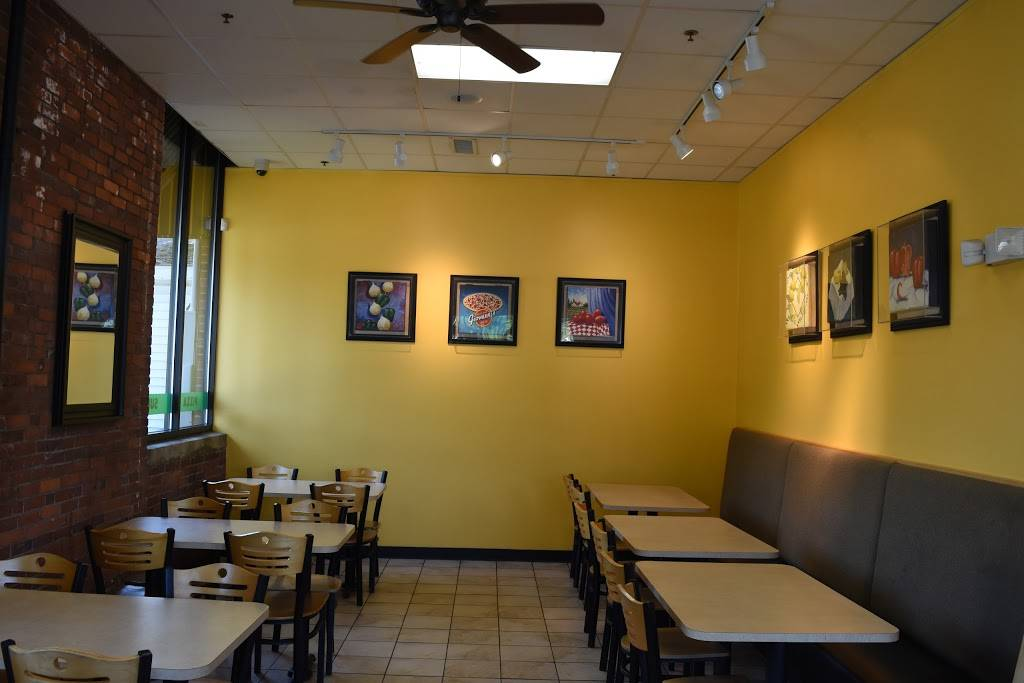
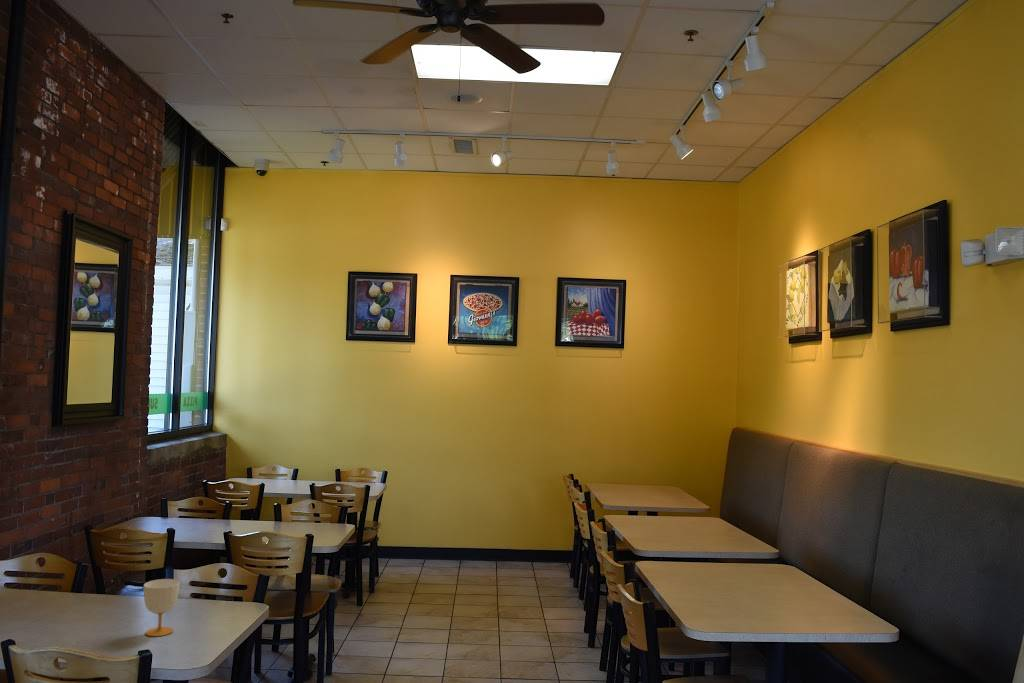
+ cup [143,578,181,637]
